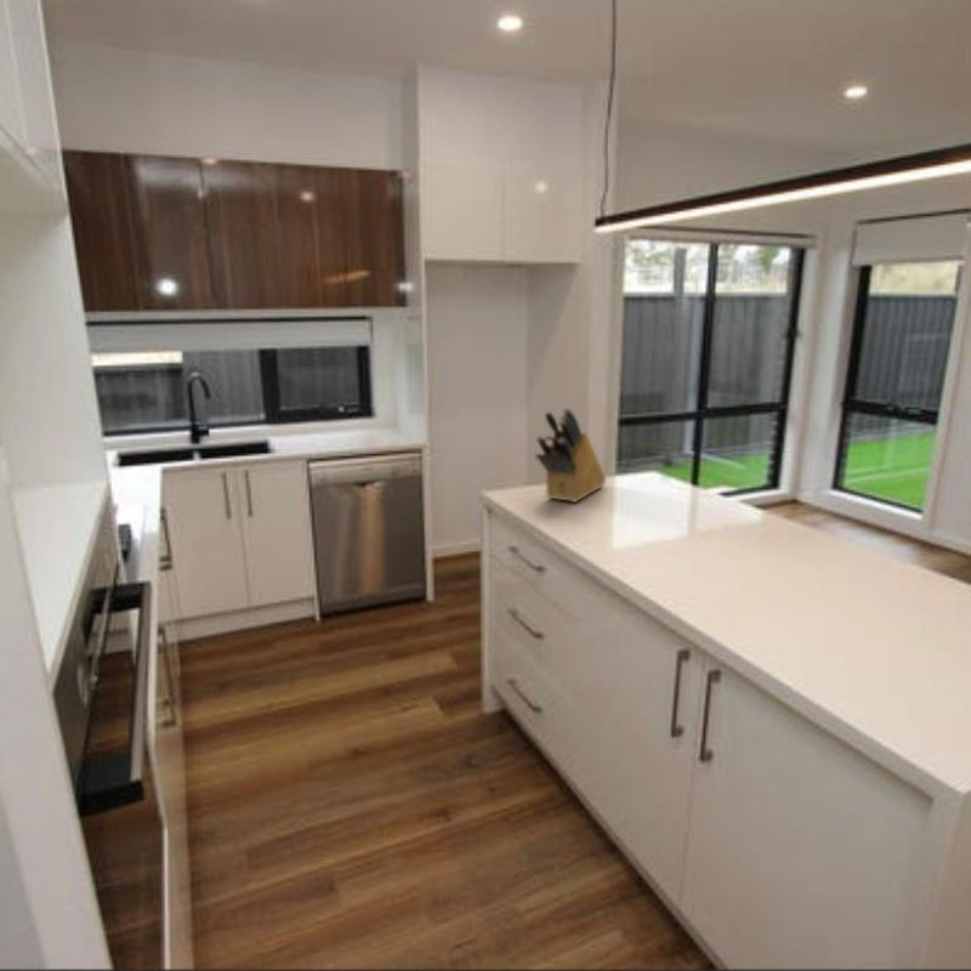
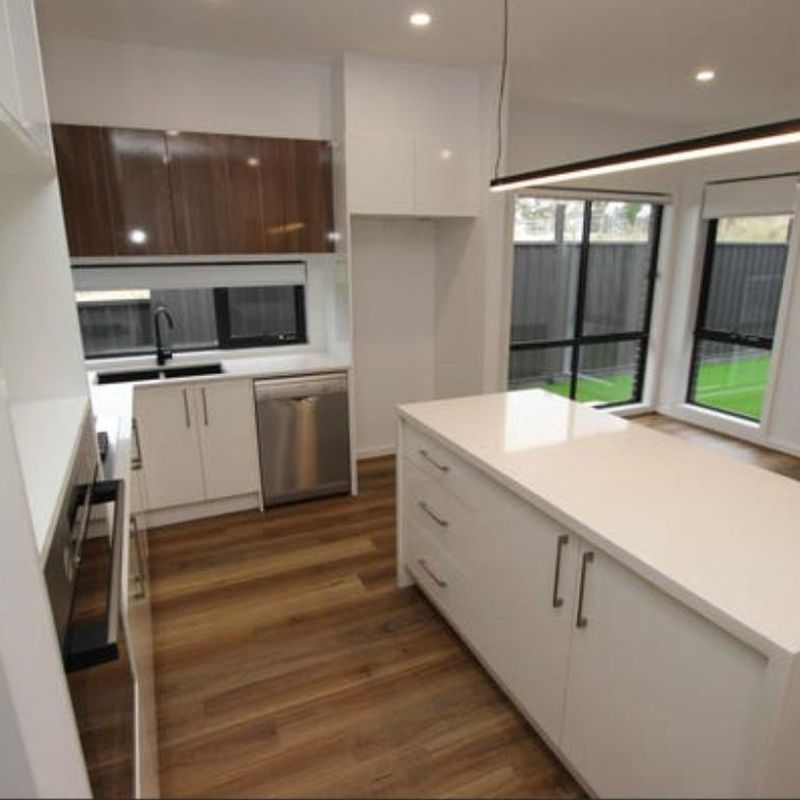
- knife block [535,407,607,504]
